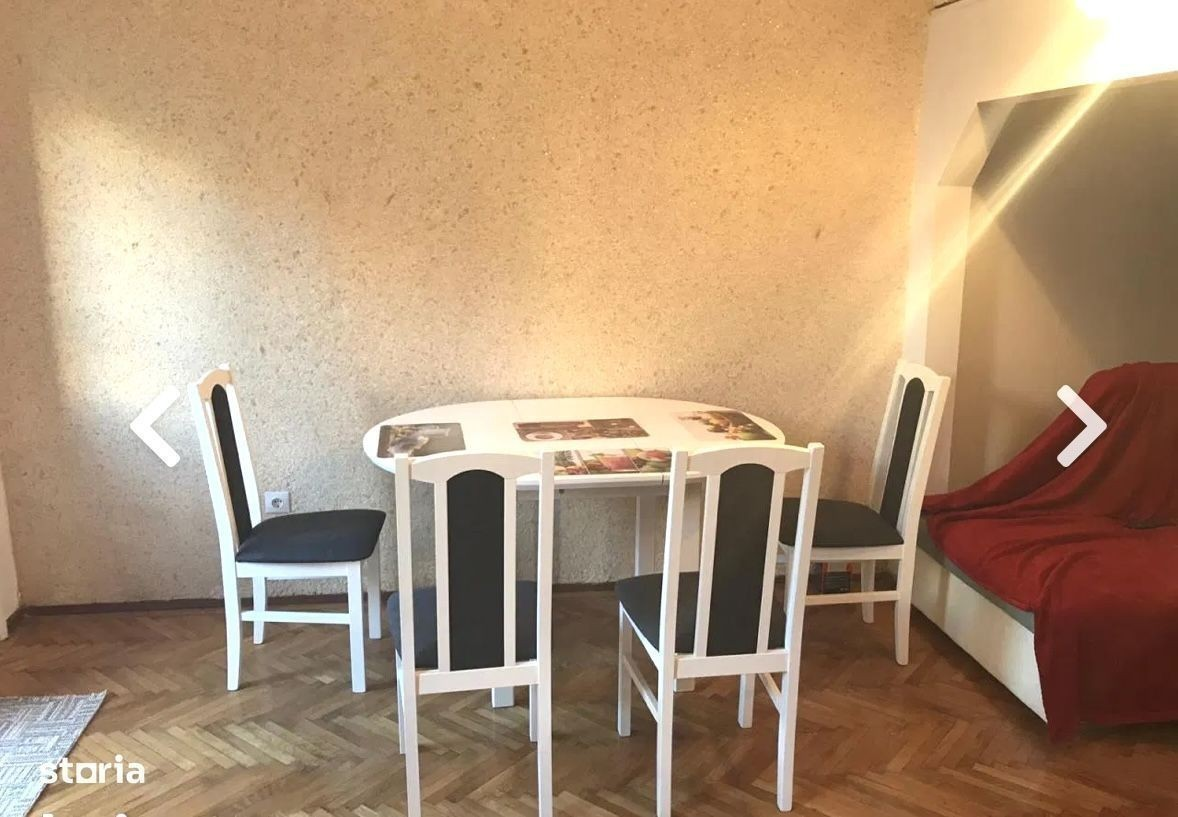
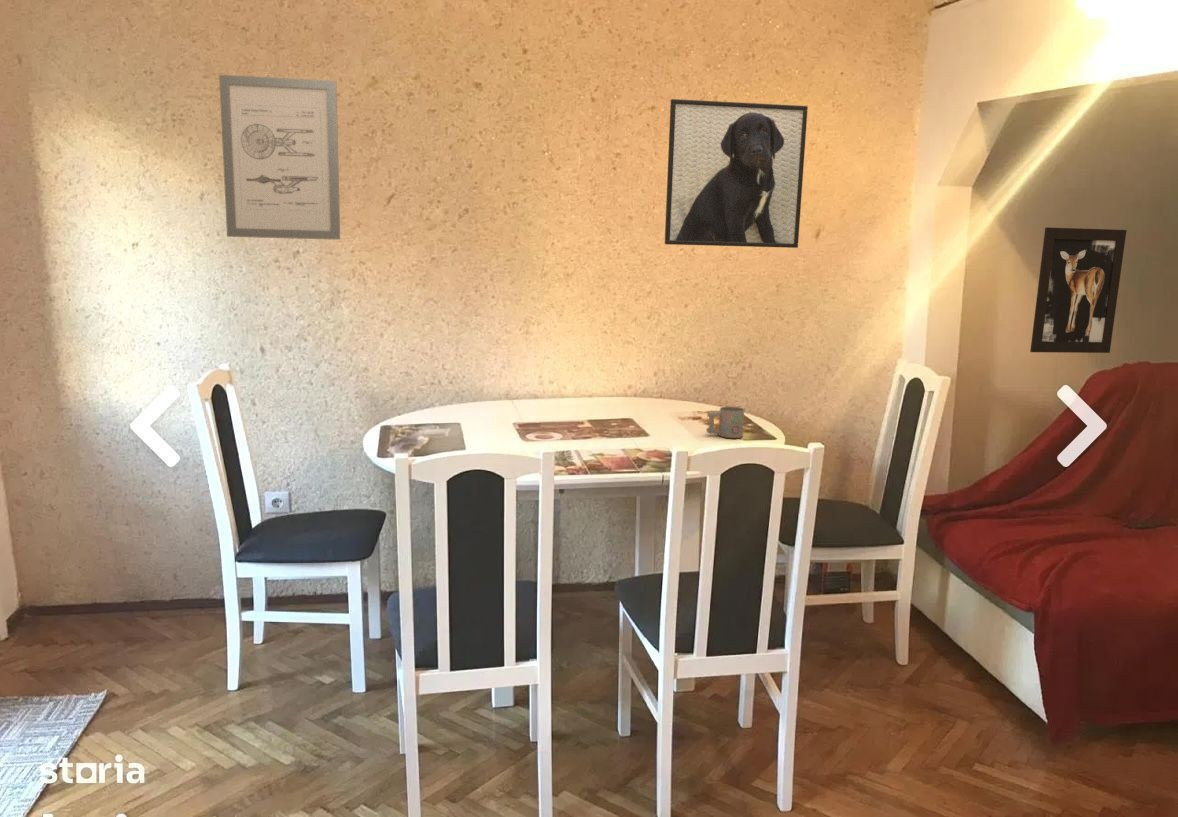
+ wall art [1029,226,1128,354]
+ mug [706,406,745,439]
+ wall art [218,74,341,241]
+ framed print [664,98,809,249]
